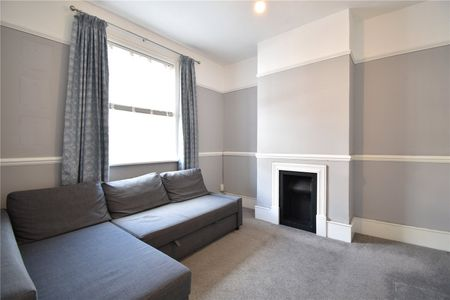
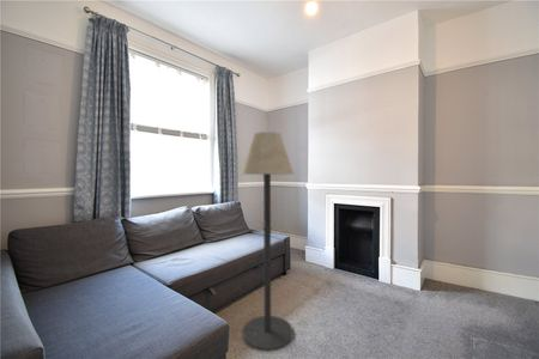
+ floor lamp [240,130,295,353]
